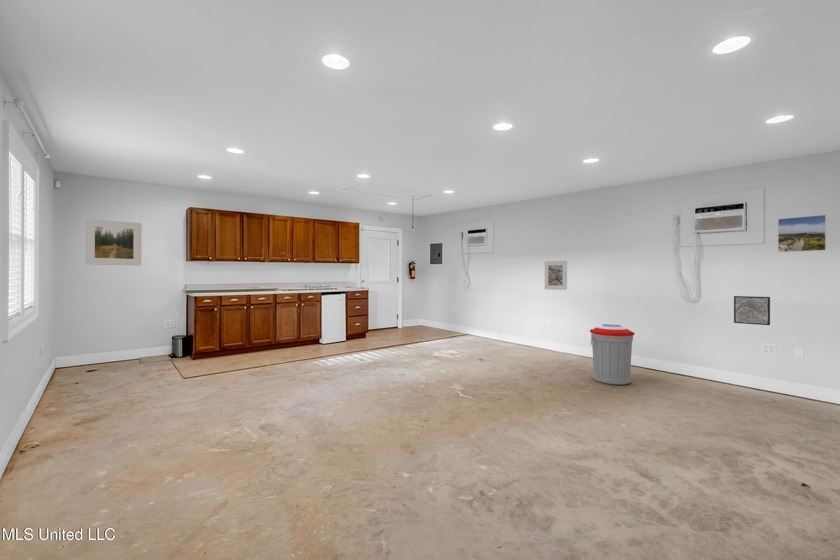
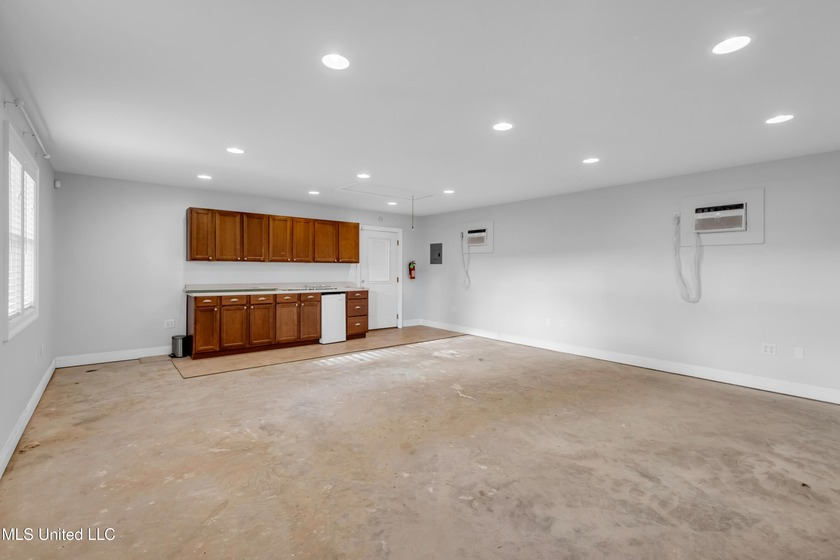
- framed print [544,260,568,291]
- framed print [777,214,827,253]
- trash can [589,323,636,386]
- wall art [733,295,771,326]
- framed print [85,218,143,267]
